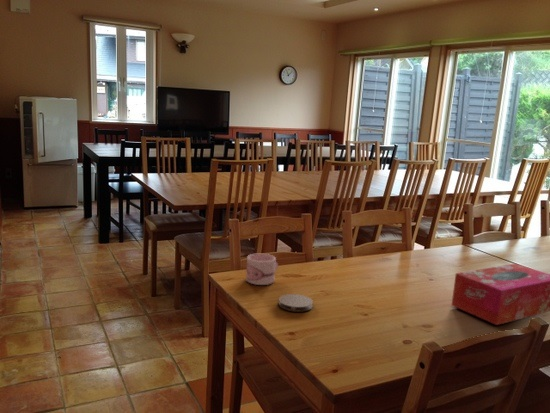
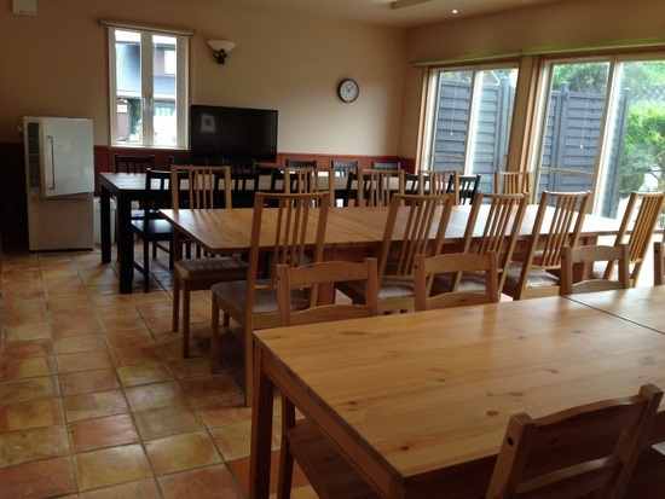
- coaster [278,293,314,313]
- mug [245,253,279,286]
- tissue box [451,263,550,326]
